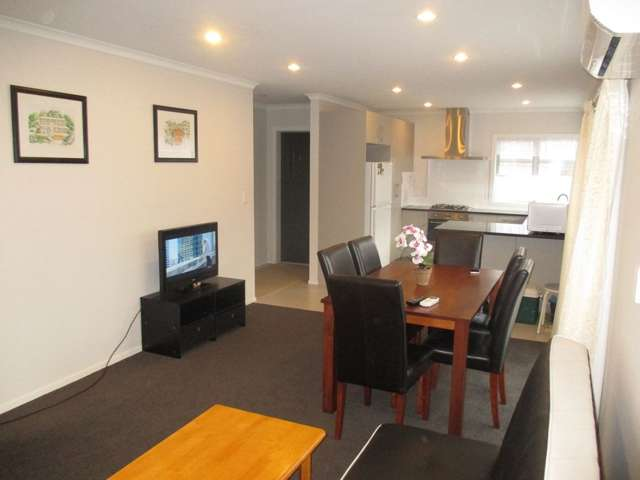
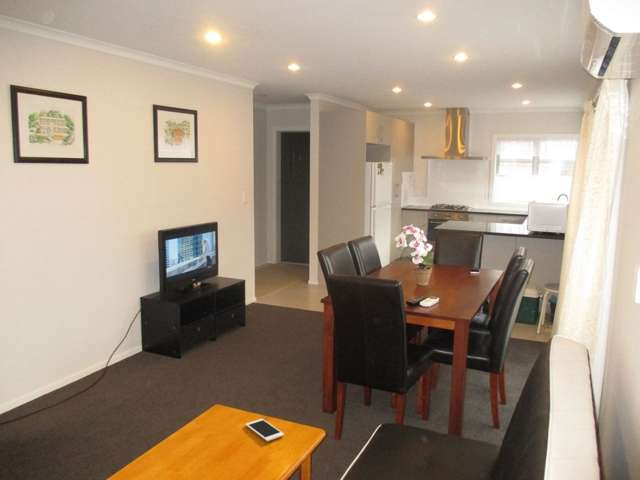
+ cell phone [245,418,285,442]
